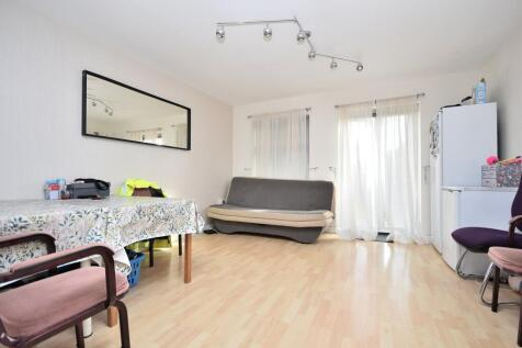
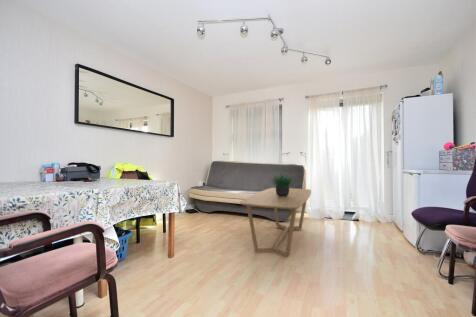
+ coffee table [239,187,312,258]
+ potted plant [269,167,295,196]
